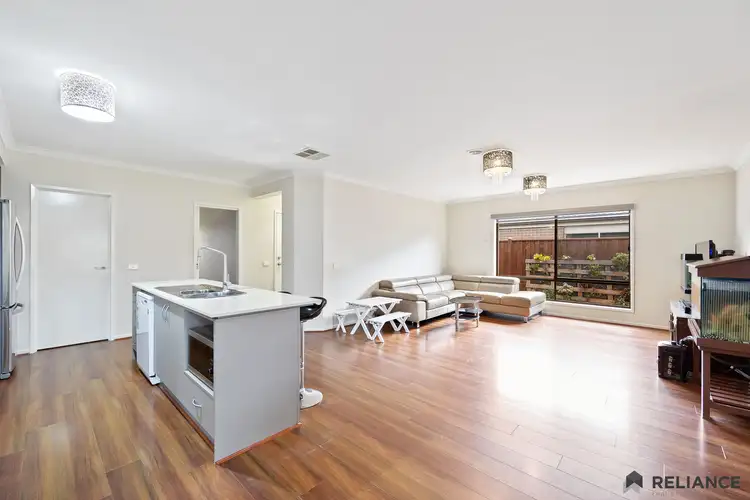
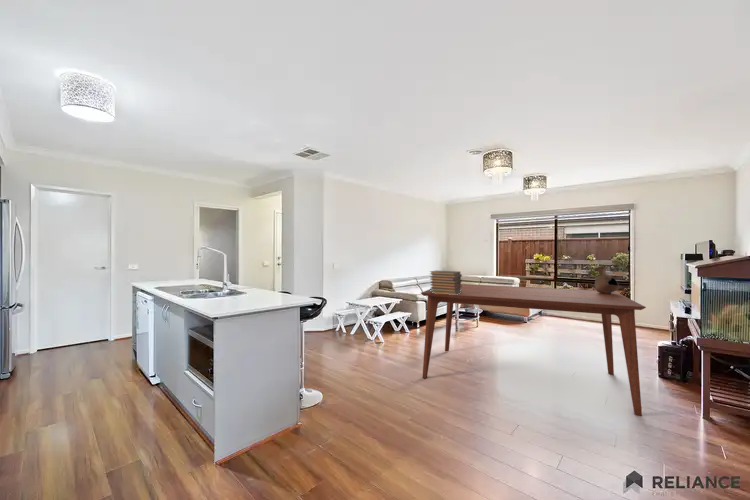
+ book stack [429,270,463,295]
+ ceramic jug [594,265,620,294]
+ dining table [420,283,647,417]
